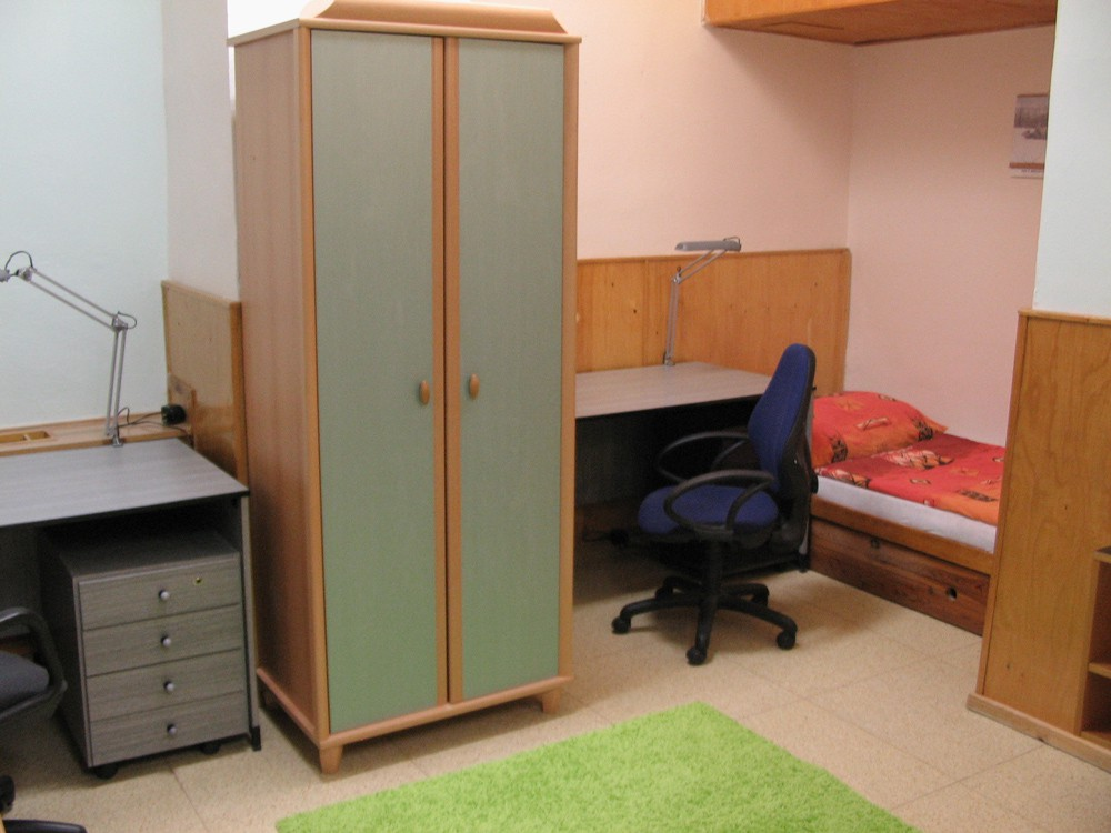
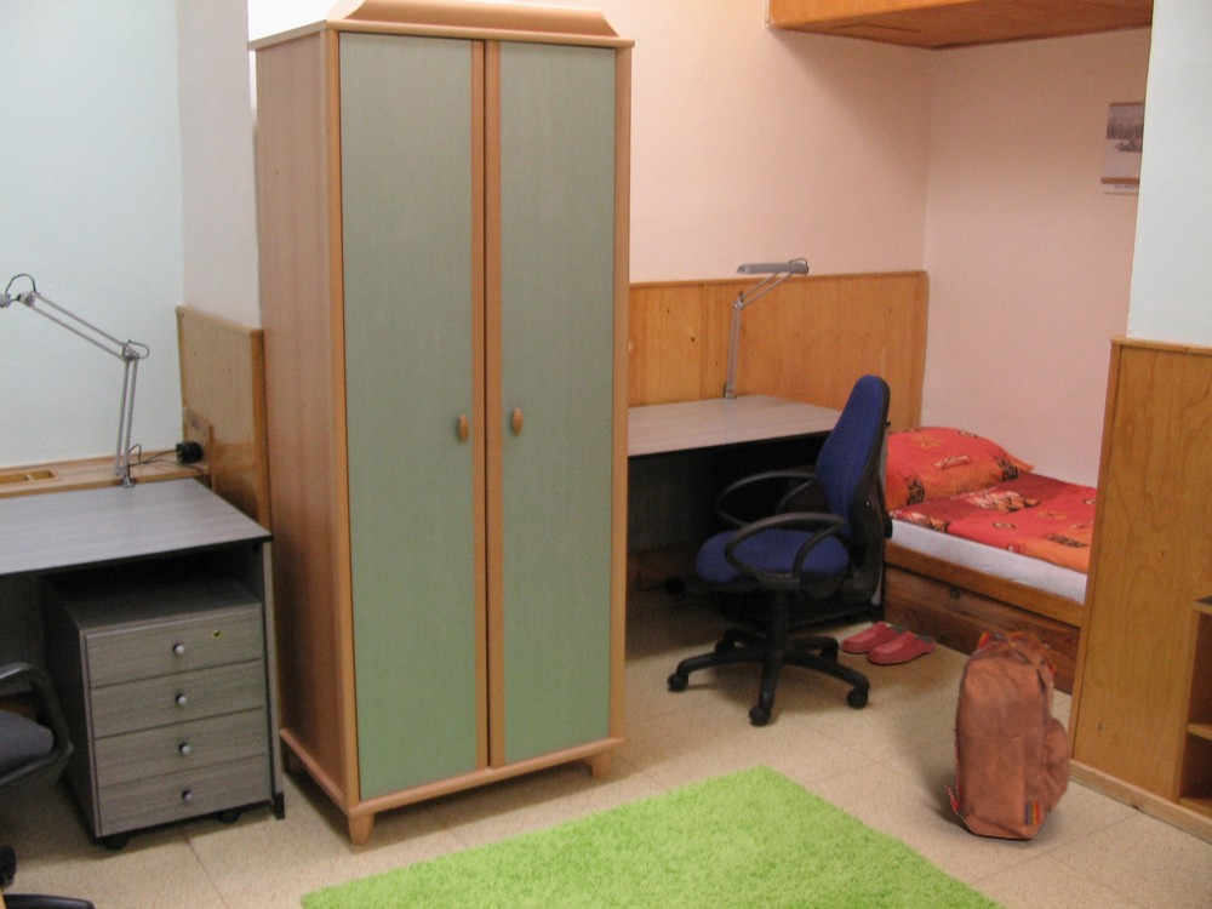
+ slippers [840,621,937,665]
+ backpack [943,630,1071,841]
